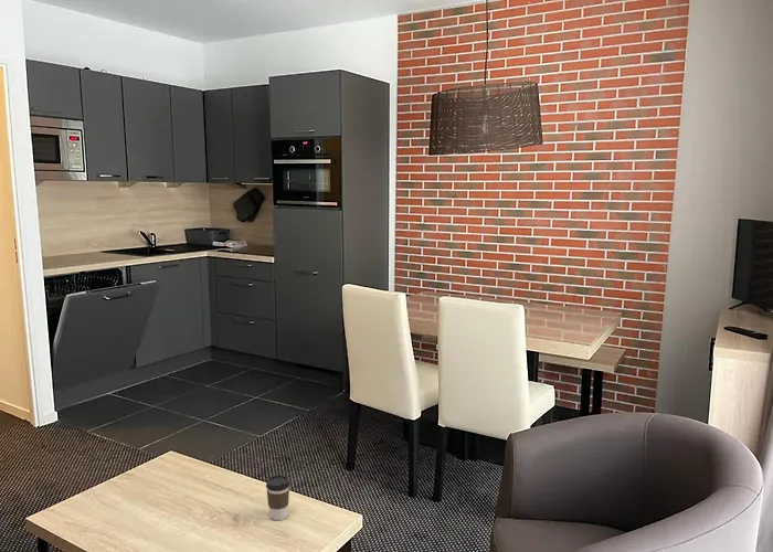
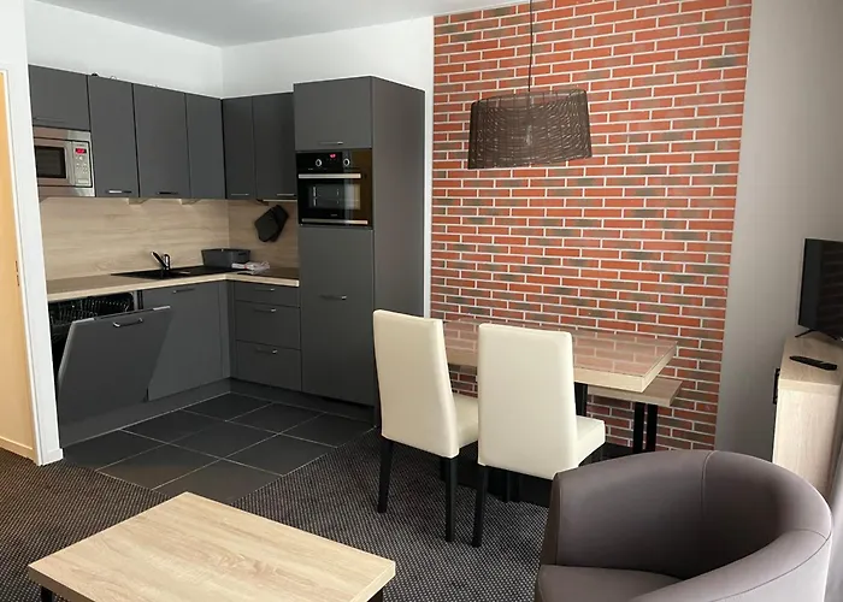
- coffee cup [265,474,292,521]
